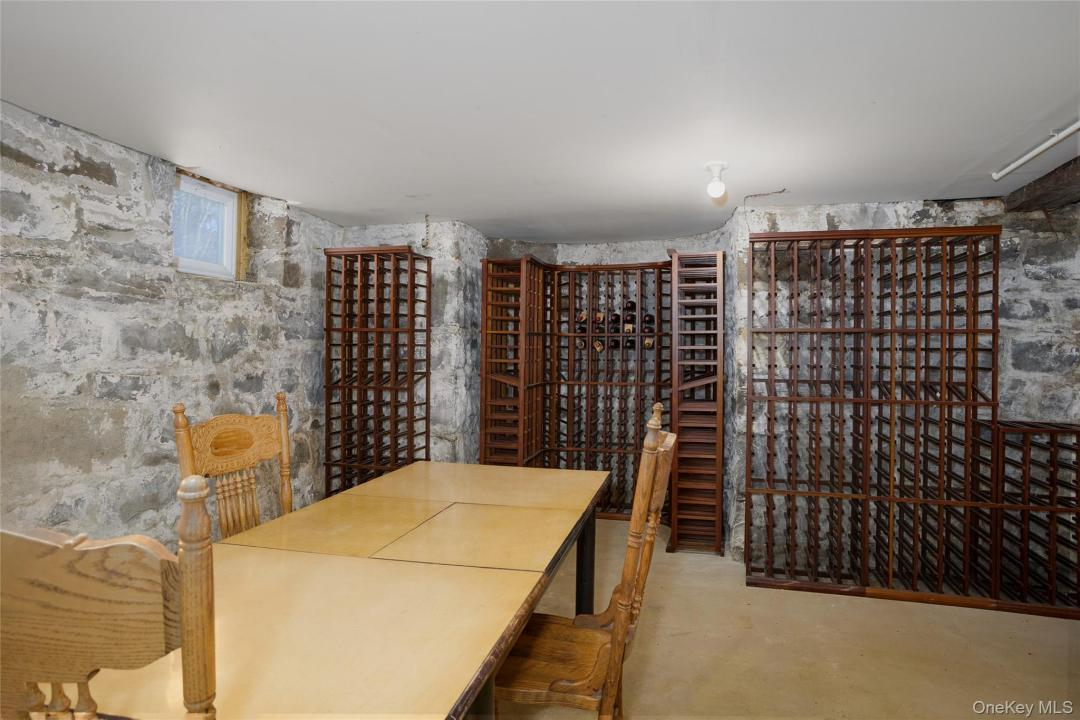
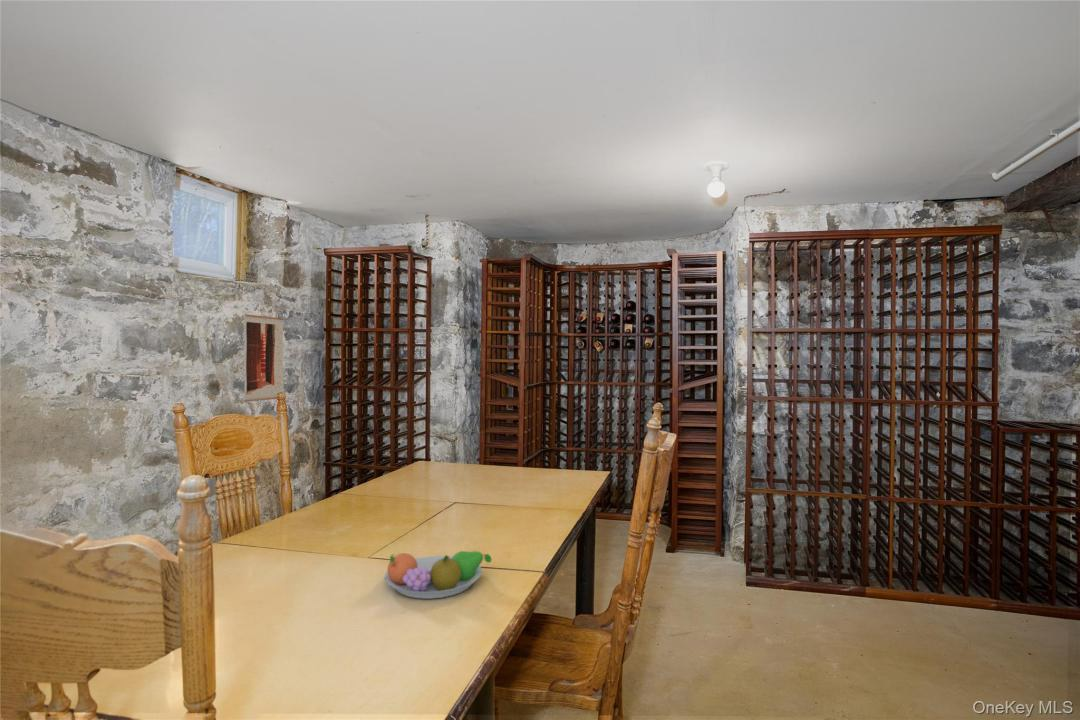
+ wall art [242,313,285,403]
+ fruit bowl [384,550,492,600]
